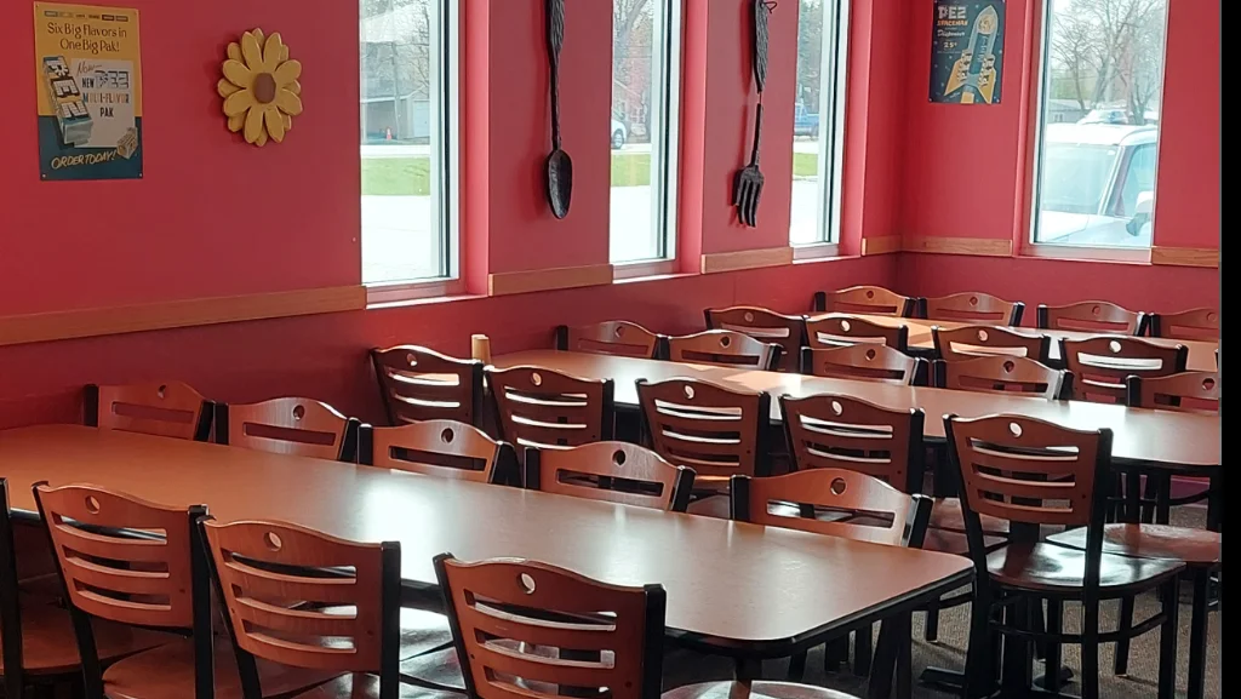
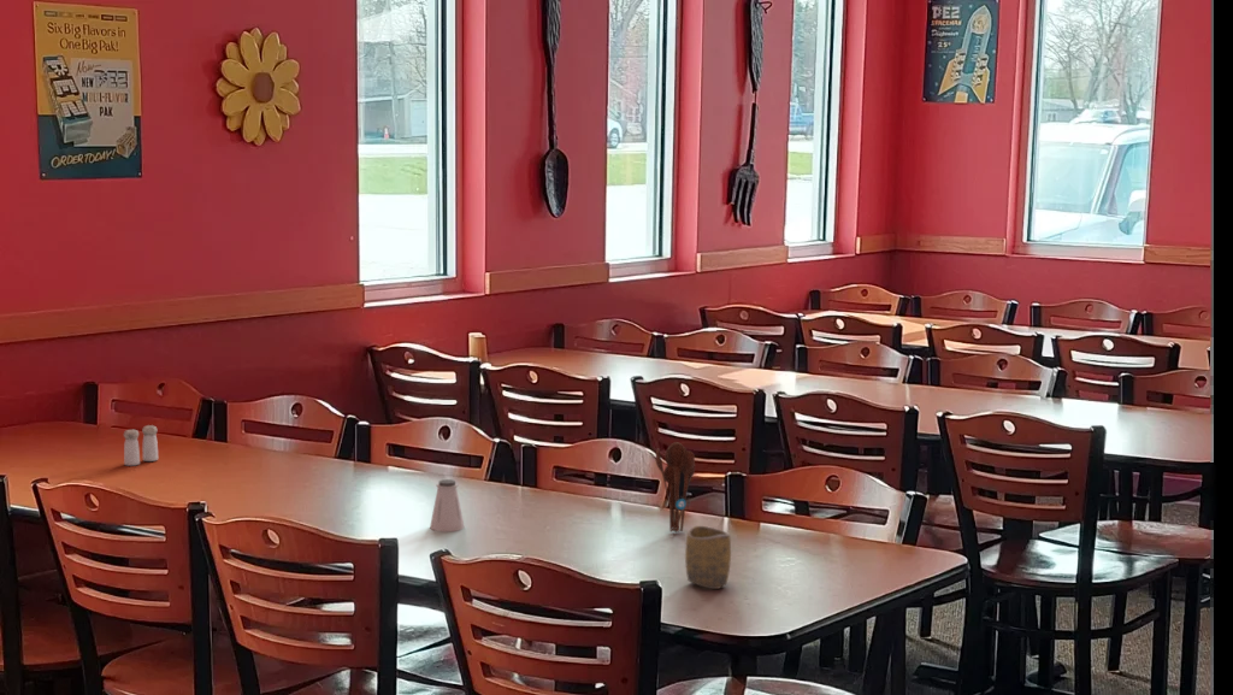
+ salt and pepper shaker [123,424,159,467]
+ cup [684,525,732,590]
+ utensil holder [654,441,696,534]
+ saltshaker [429,478,466,532]
